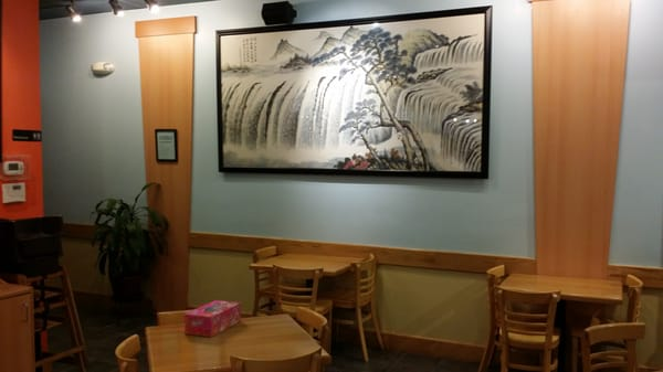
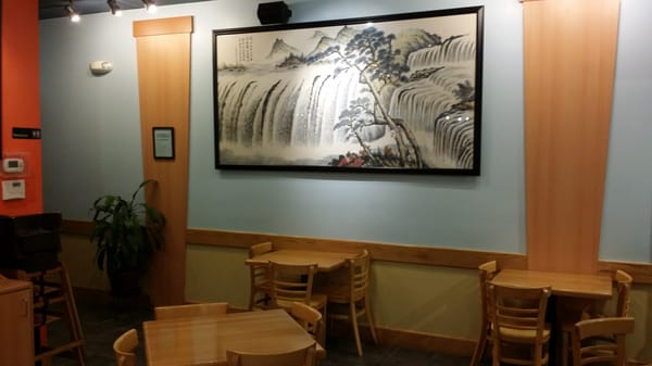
- tissue box [183,299,242,338]
